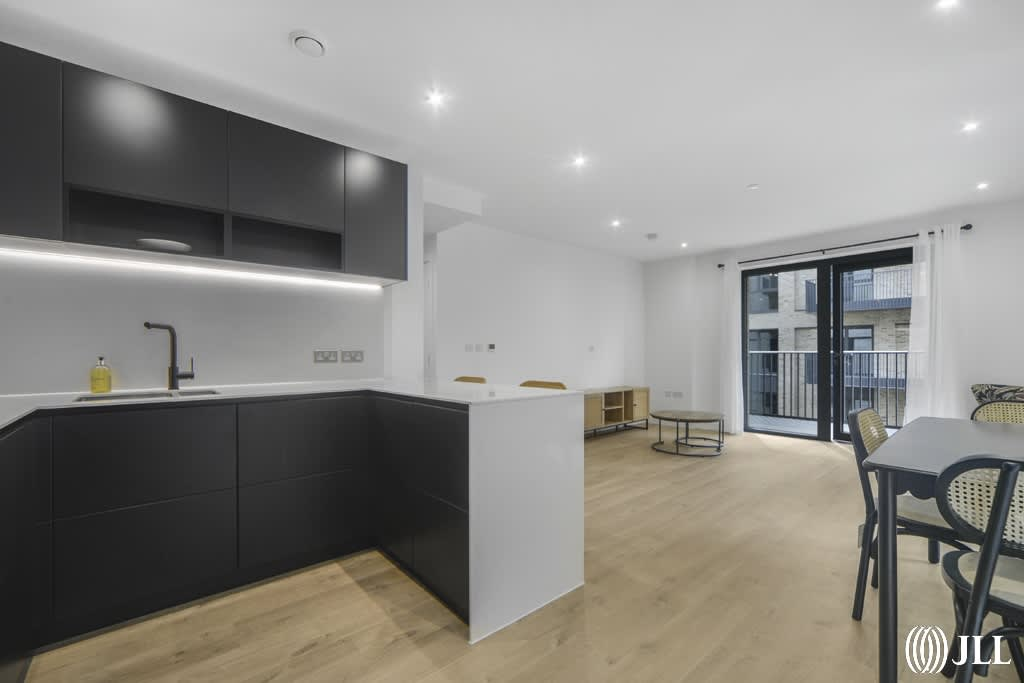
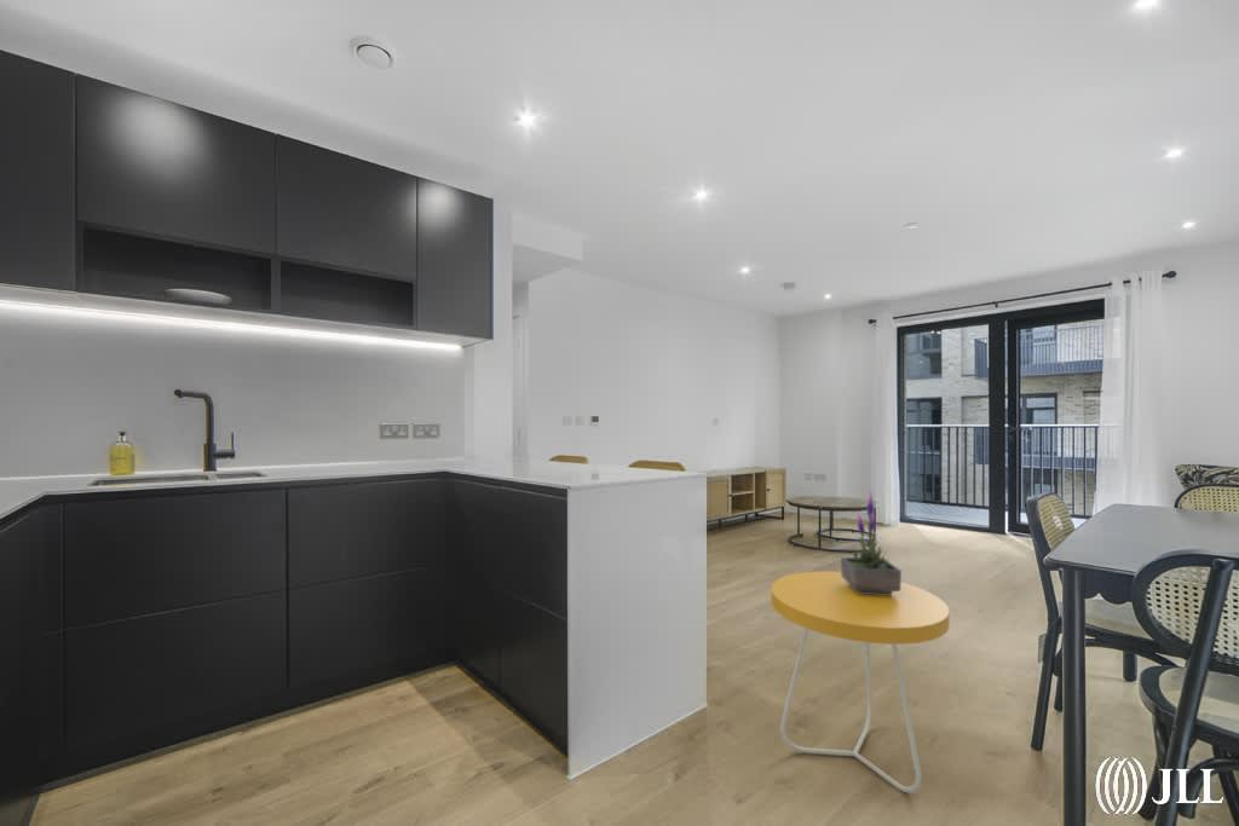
+ potted plant [840,491,903,595]
+ side table [770,571,950,795]
